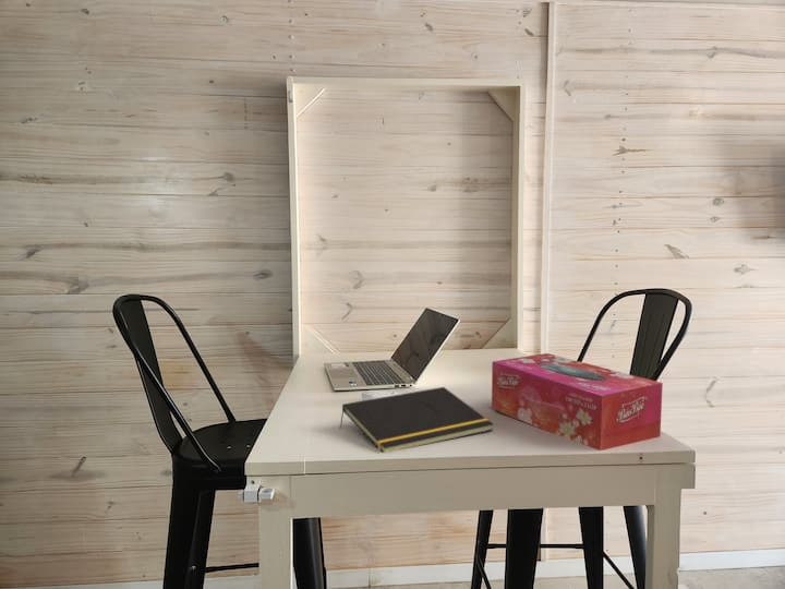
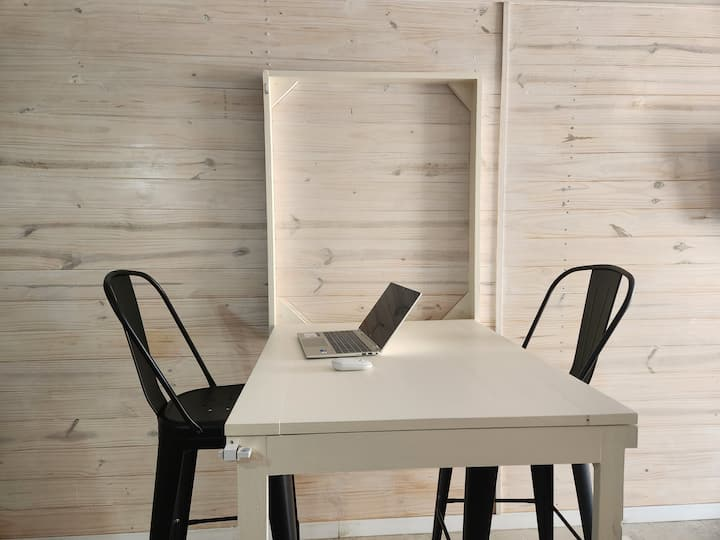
- tissue box [491,352,664,452]
- notepad [339,386,494,454]
